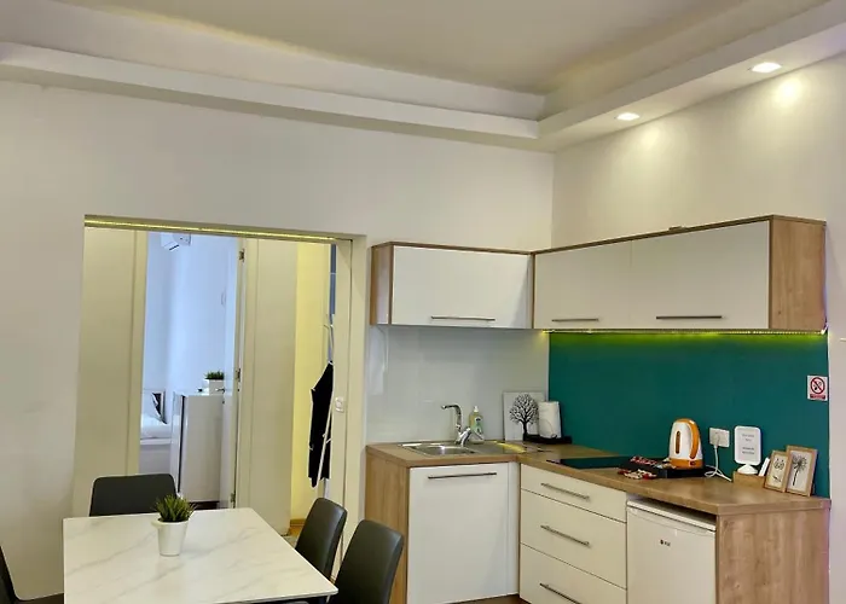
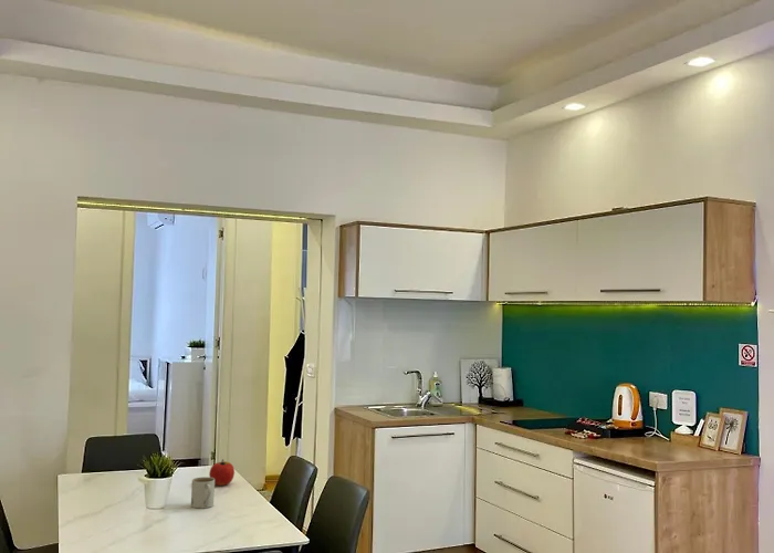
+ mug [190,476,216,509]
+ apple [208,459,236,487]
